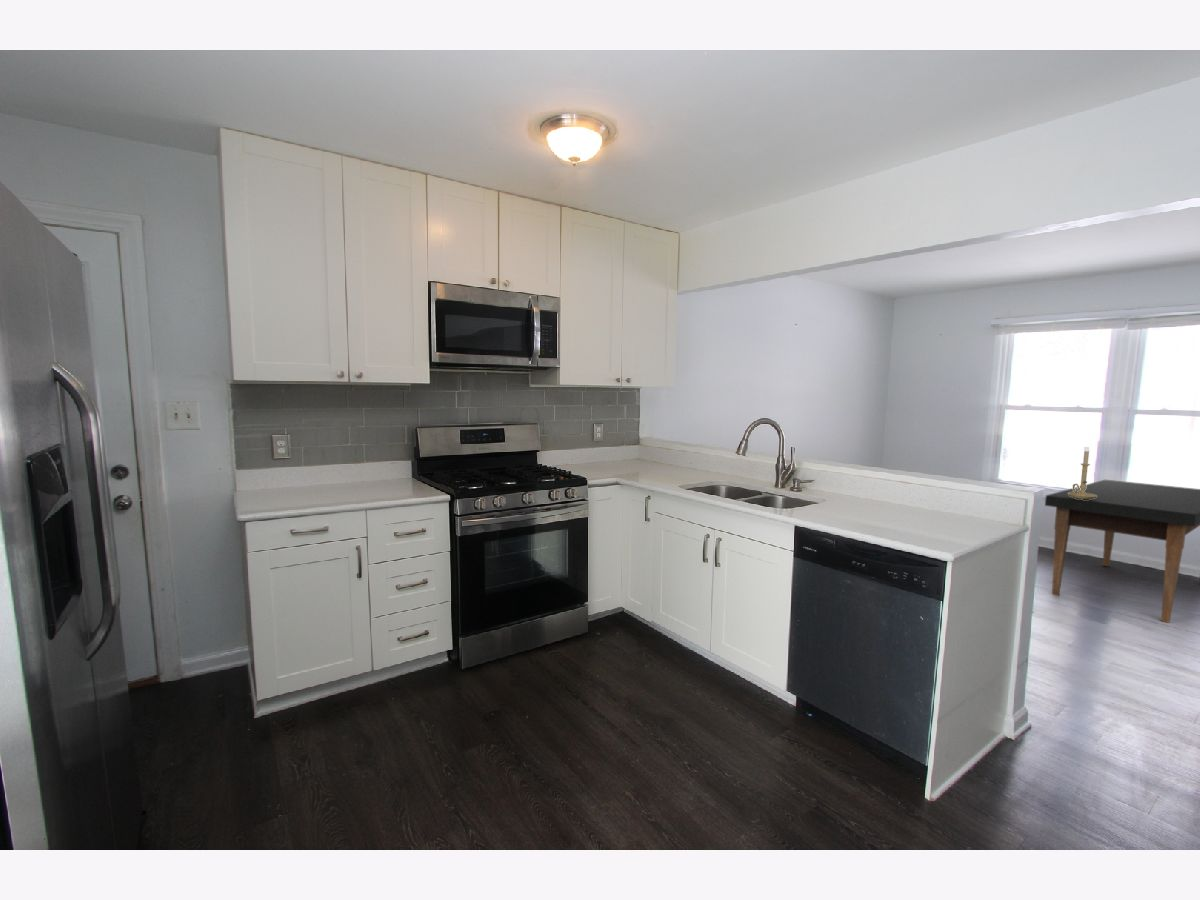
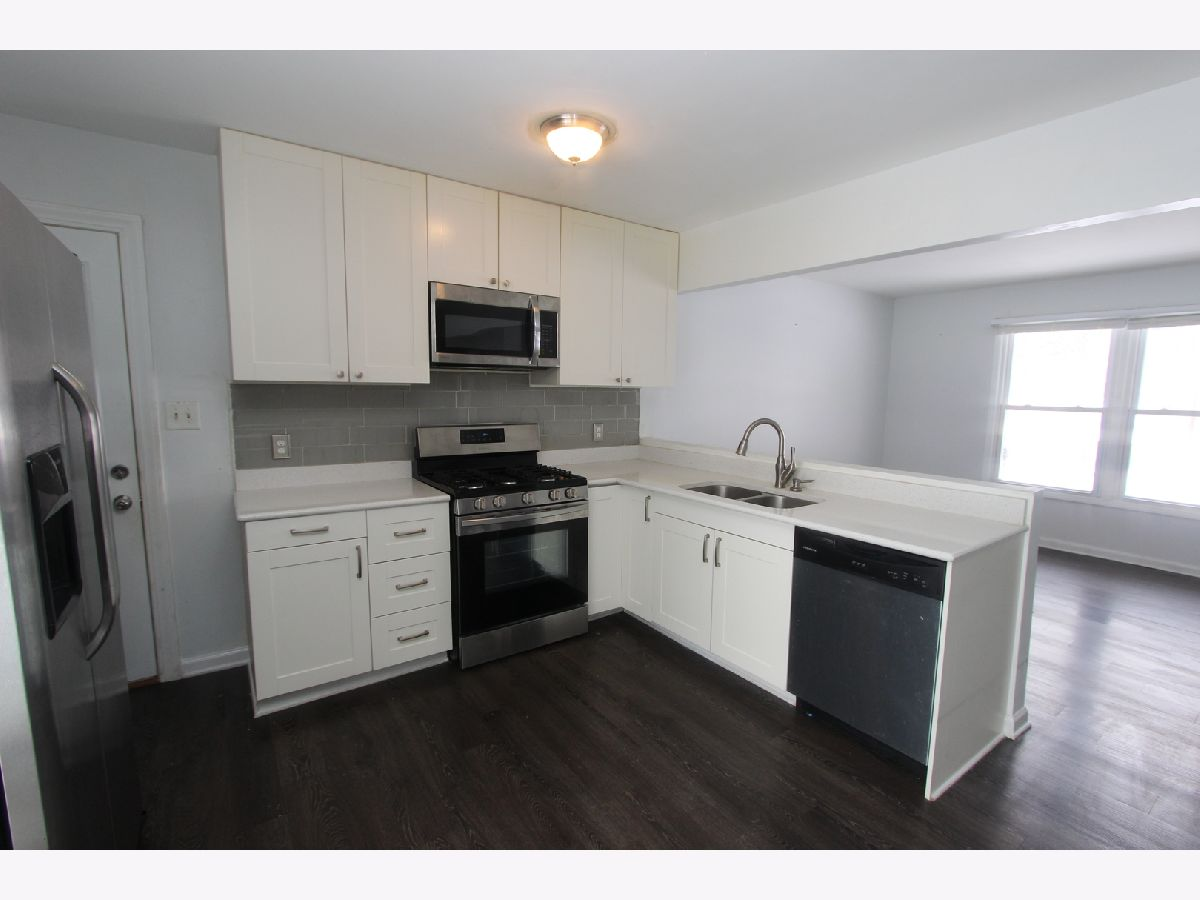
- dining table [1044,479,1200,624]
- candle holder [1068,446,1097,500]
